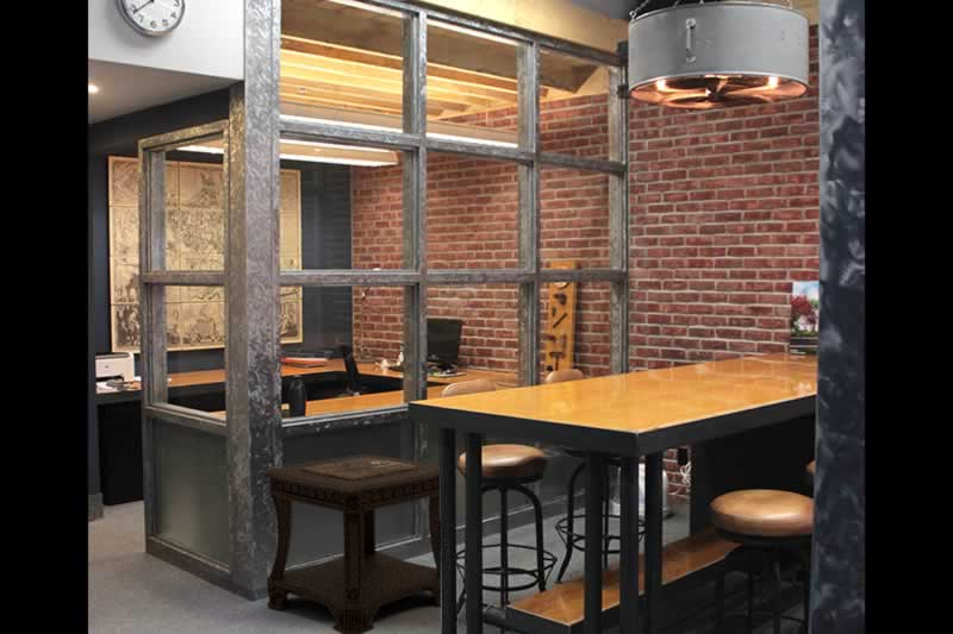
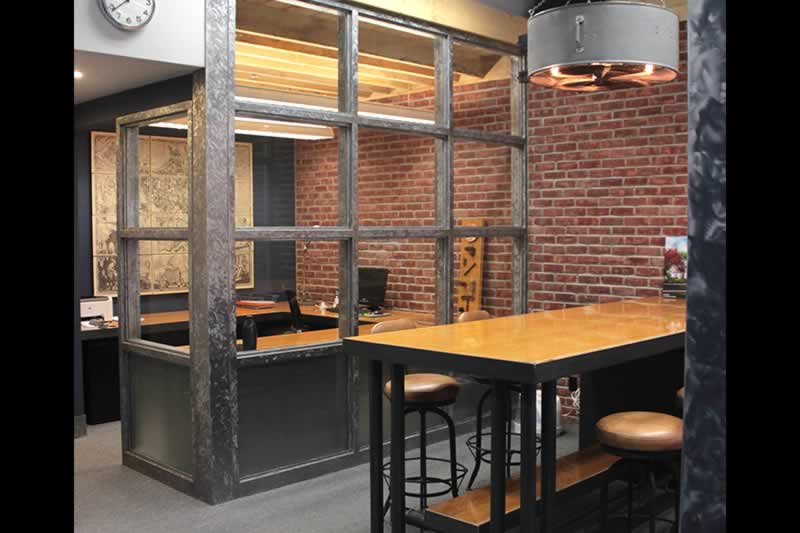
- side table [261,453,442,634]
